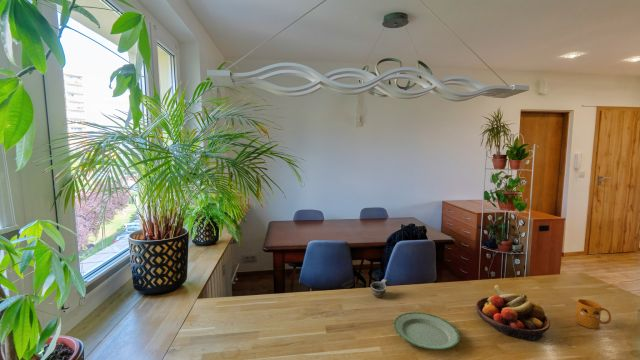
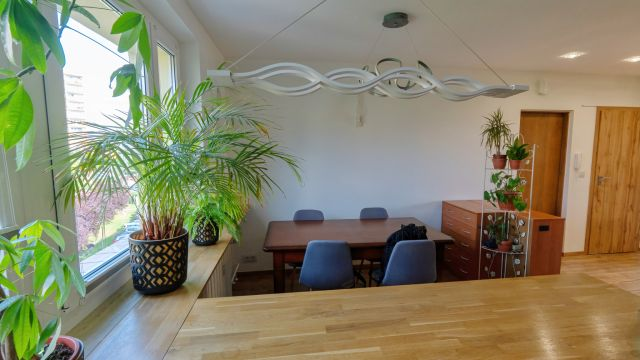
- plate [393,311,461,351]
- fruit bowl [475,284,551,341]
- cup [370,278,389,299]
- mug [575,298,612,330]
